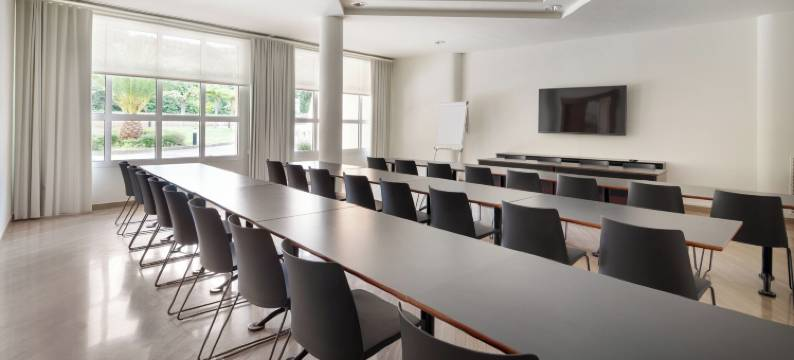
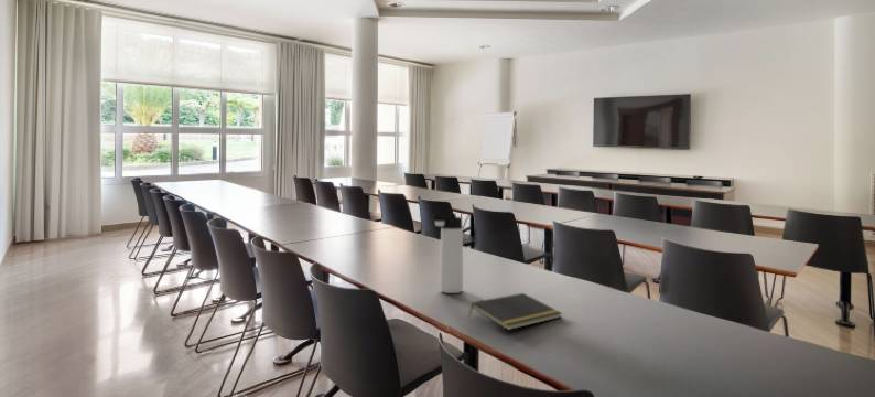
+ thermos bottle [431,213,464,294]
+ notepad [468,292,563,331]
